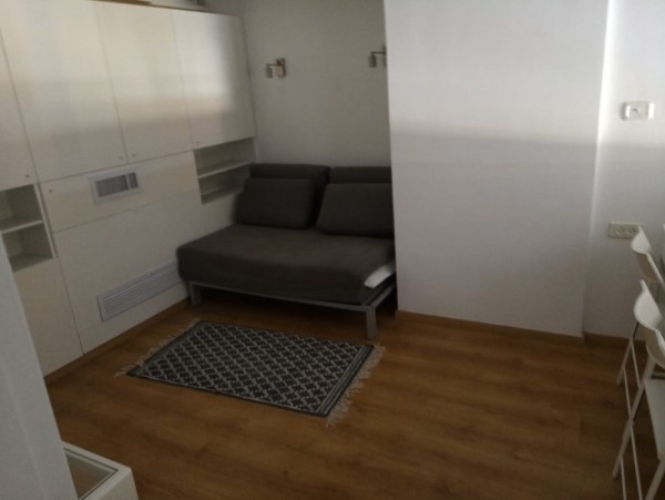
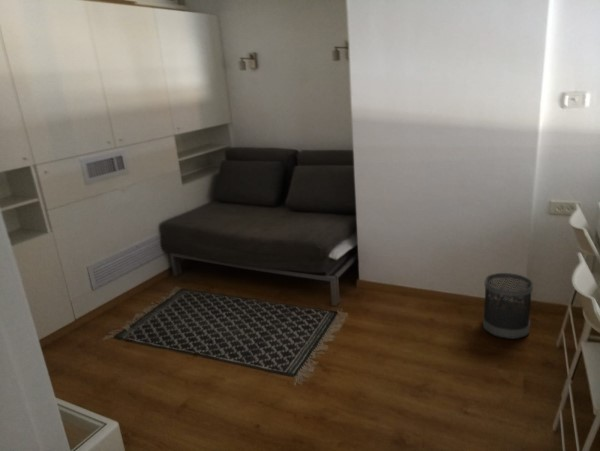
+ wastebasket [482,272,534,340]
